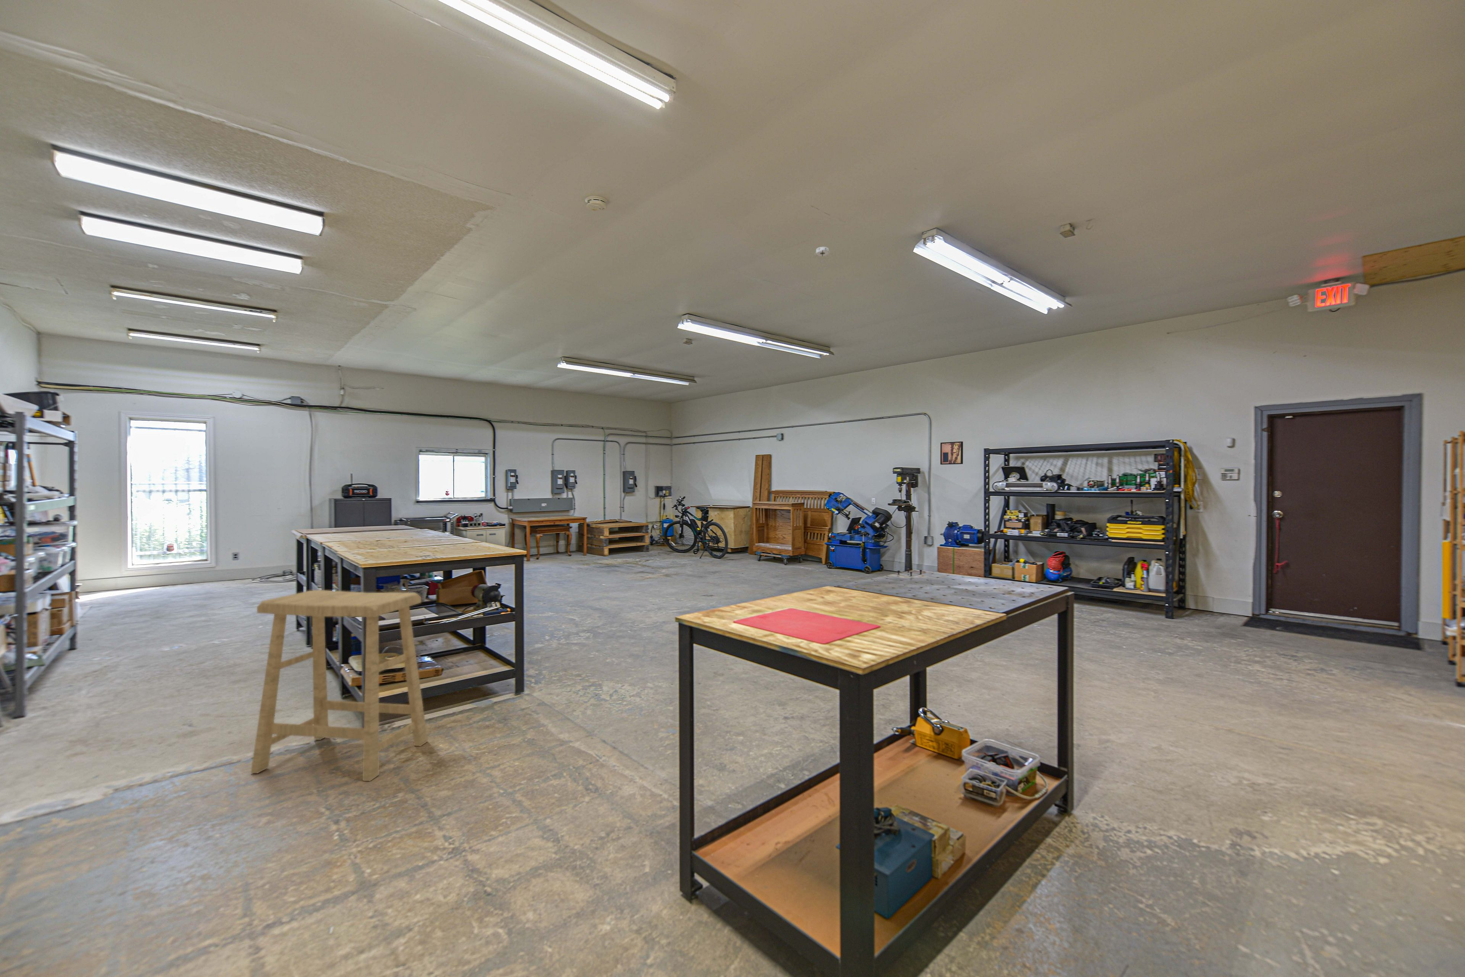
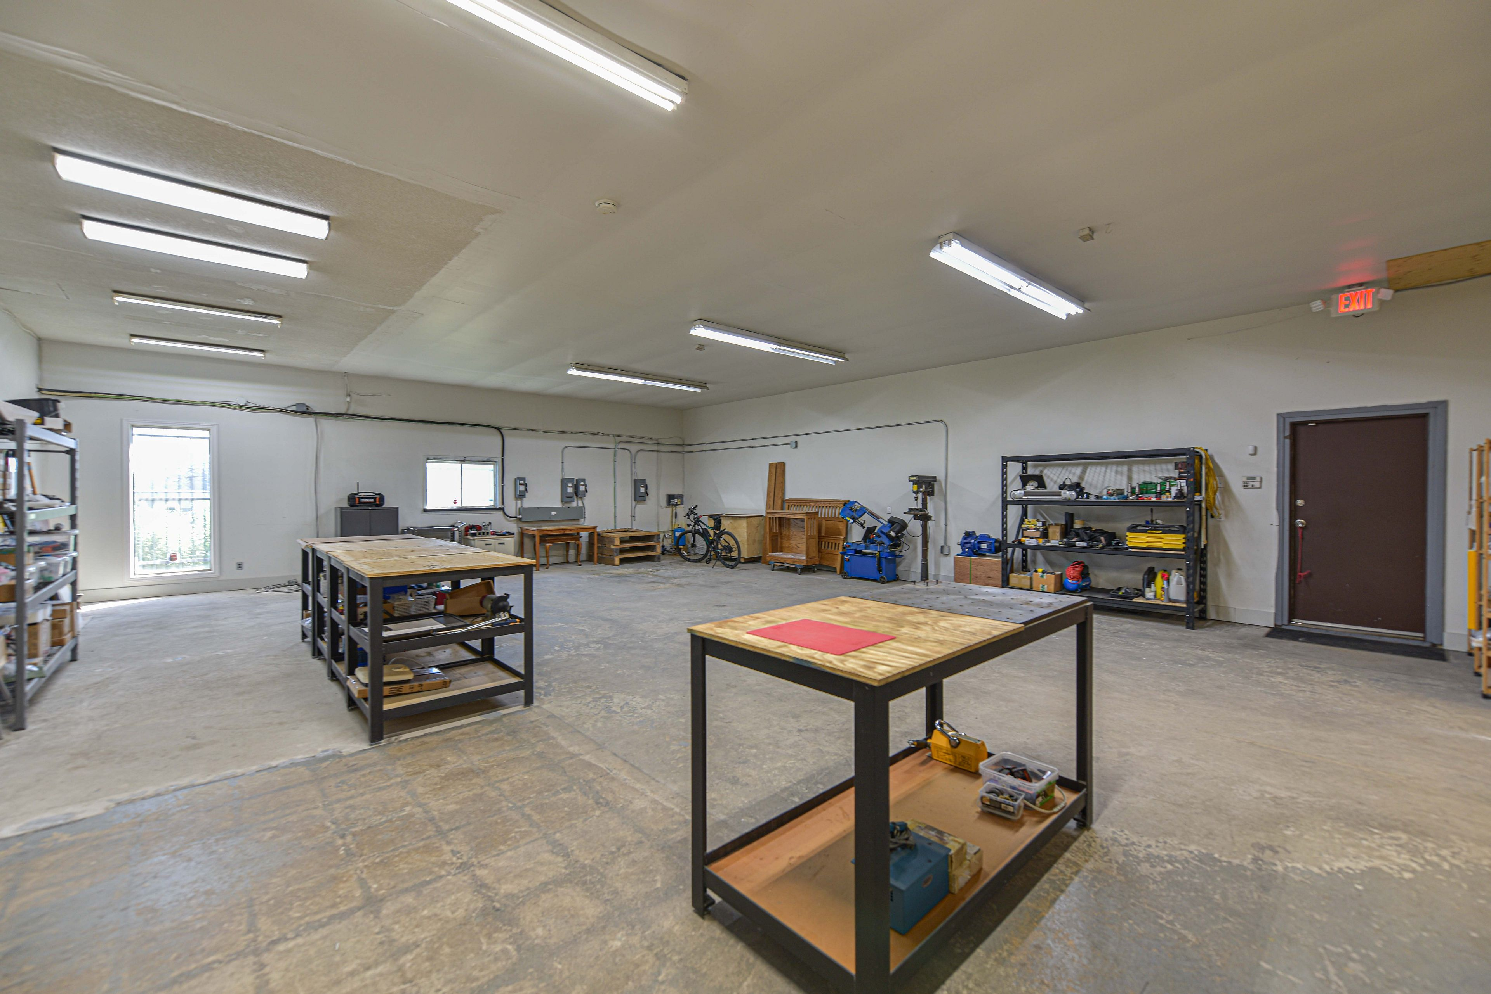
- smoke detector [814,246,830,257]
- wall art [940,441,963,466]
- stool [250,590,428,782]
